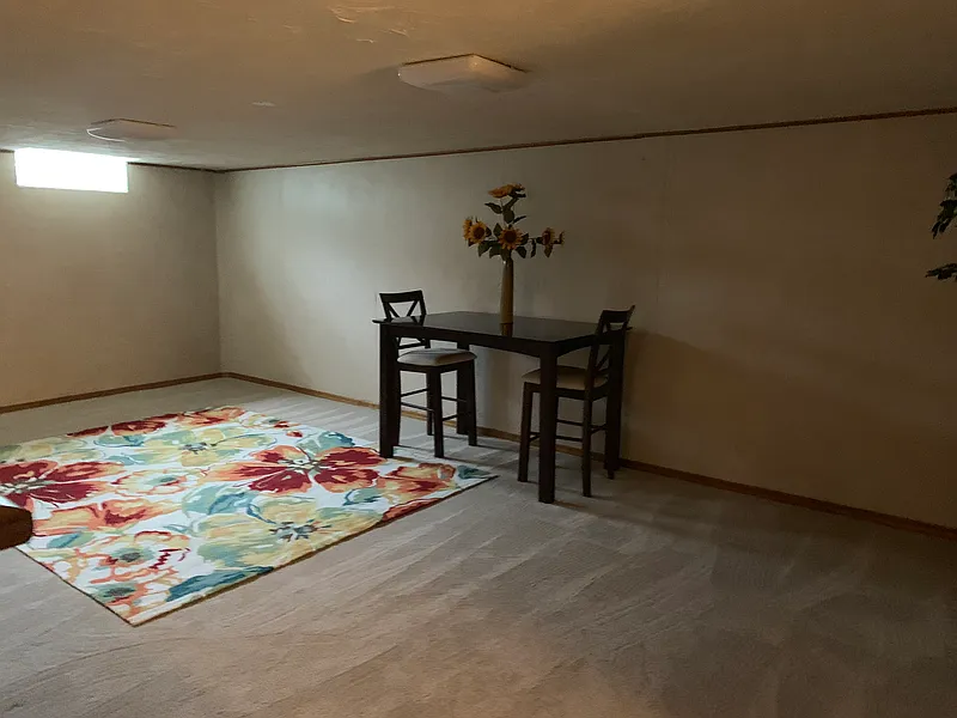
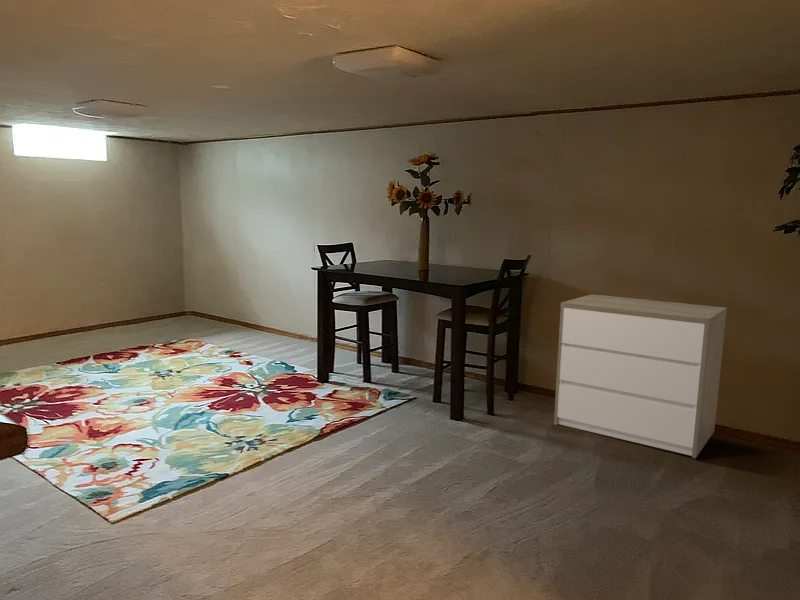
+ dresser [553,293,728,459]
